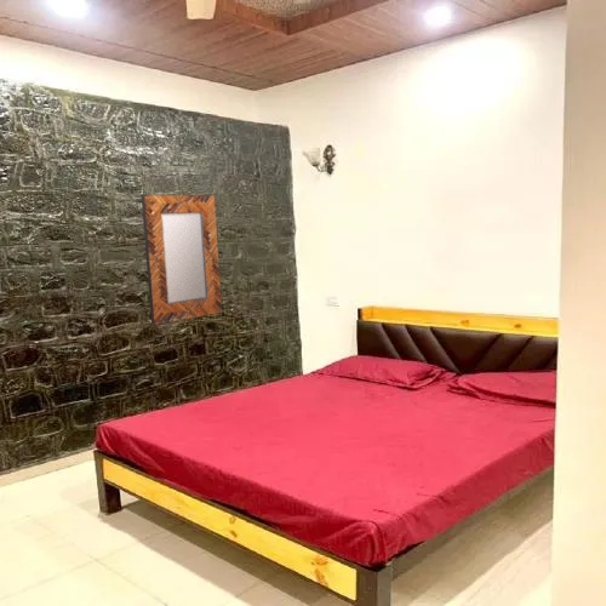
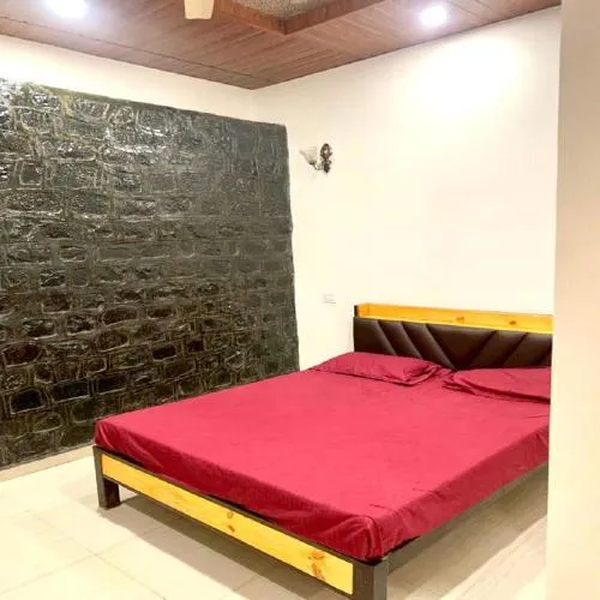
- home mirror [139,194,223,325]
